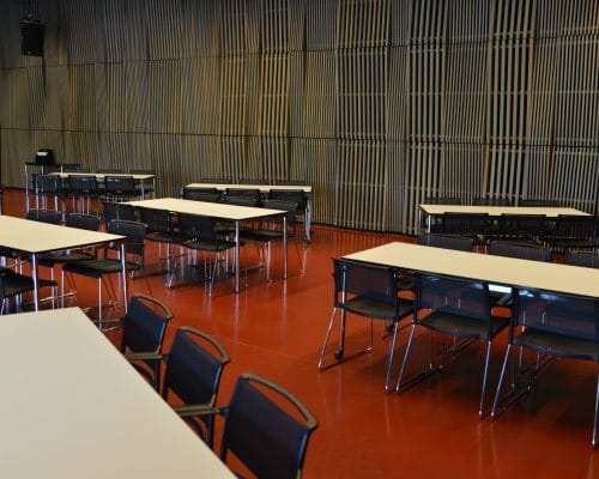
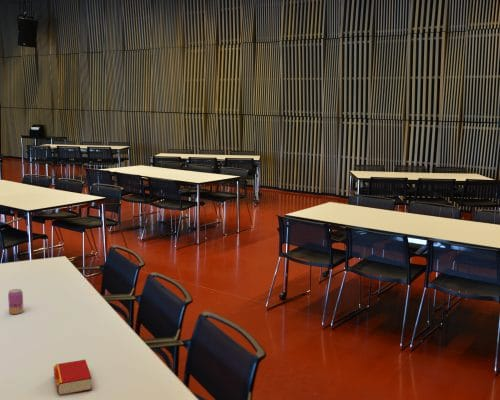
+ beer can [7,288,25,315]
+ book [53,359,93,396]
